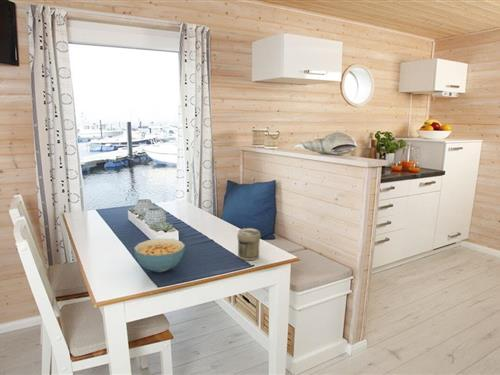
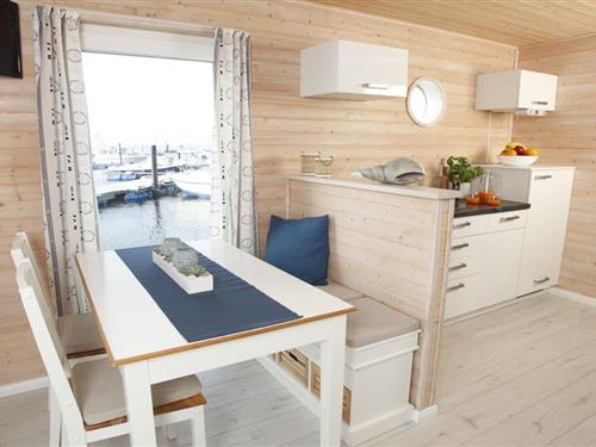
- jar [236,227,262,261]
- cereal bowl [133,238,186,273]
